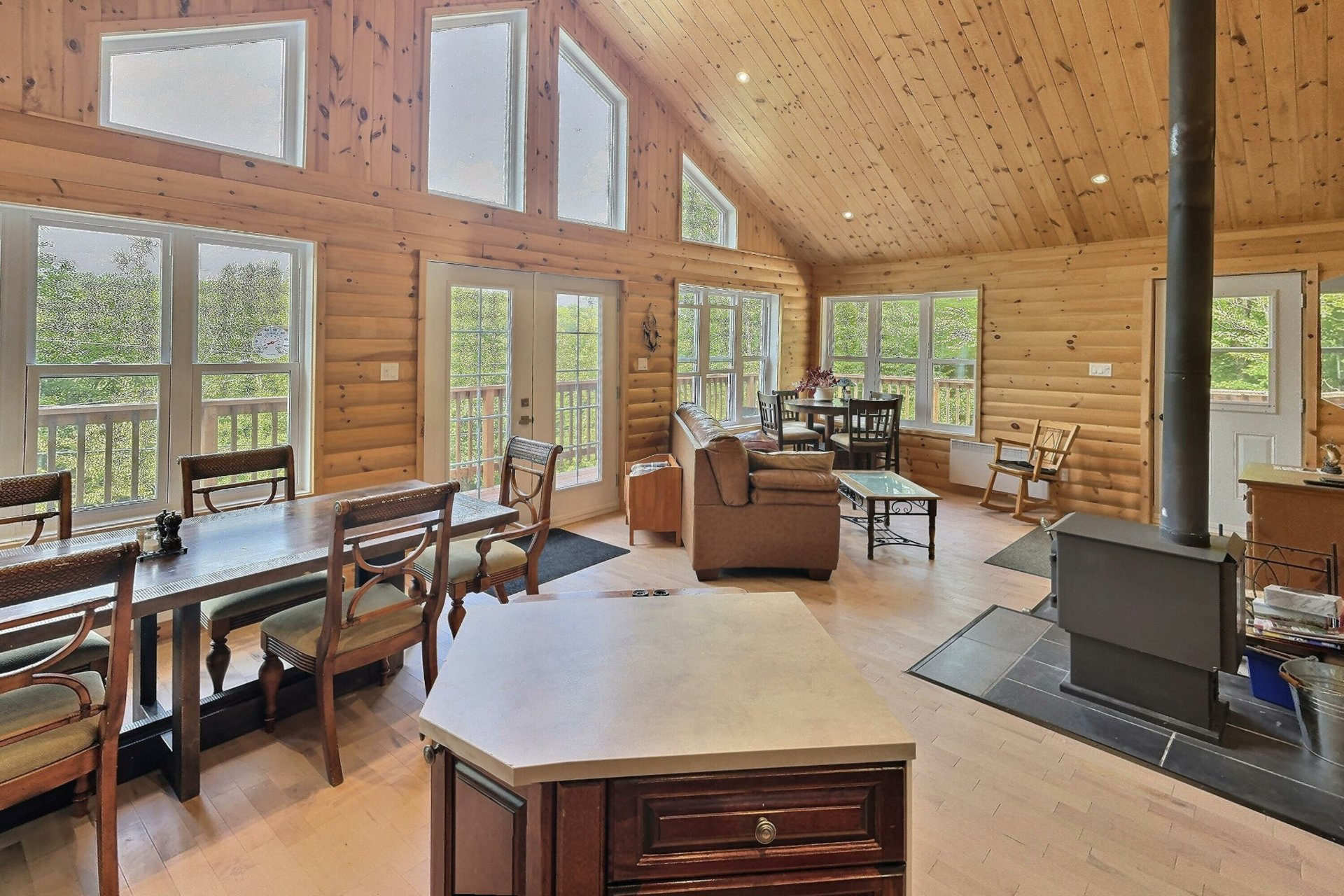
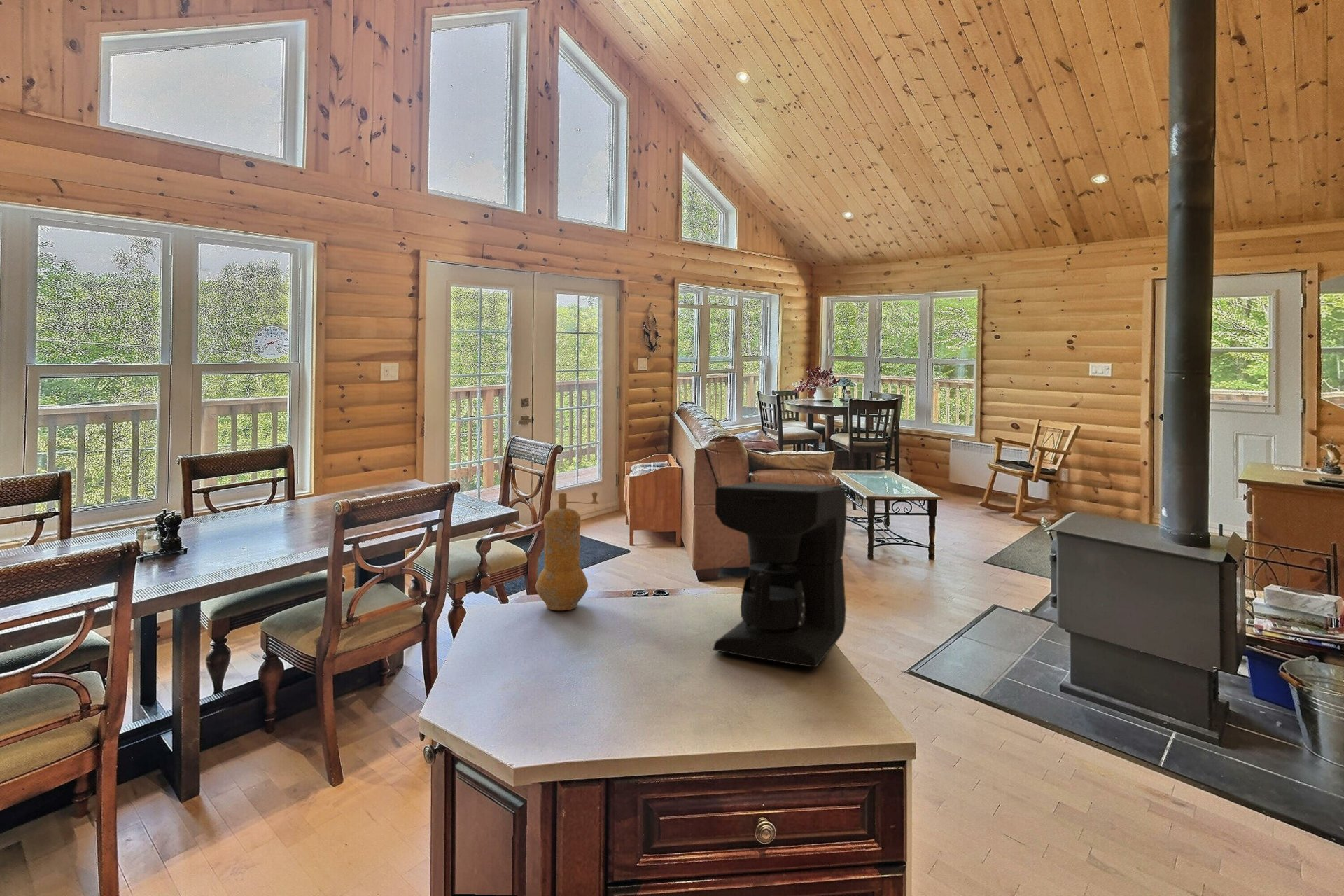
+ pepper mill [535,491,600,611]
+ coffee maker [712,482,847,668]
